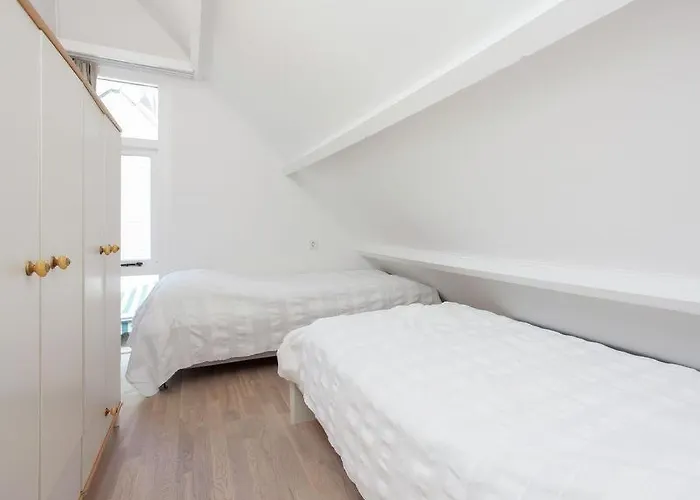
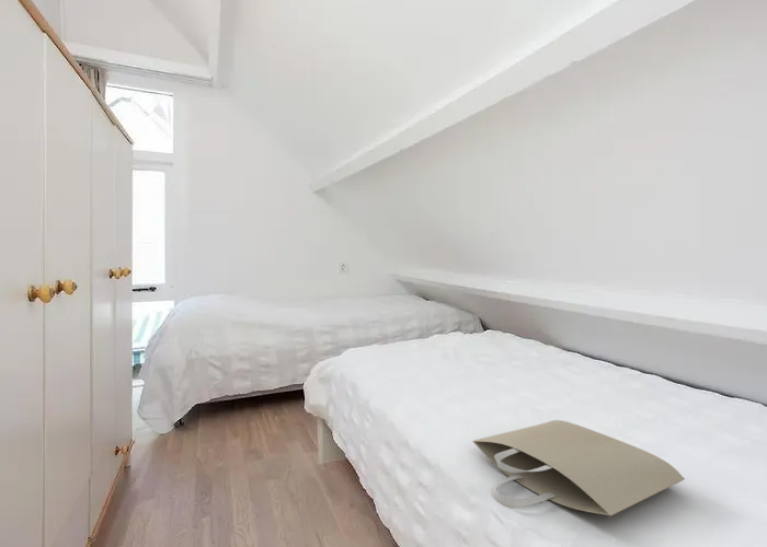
+ tote bag [471,419,686,516]
